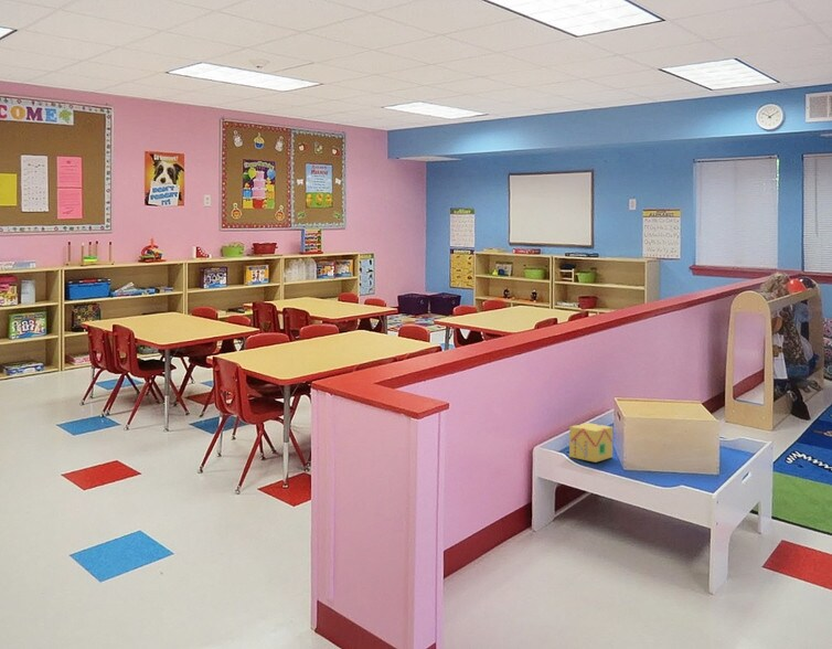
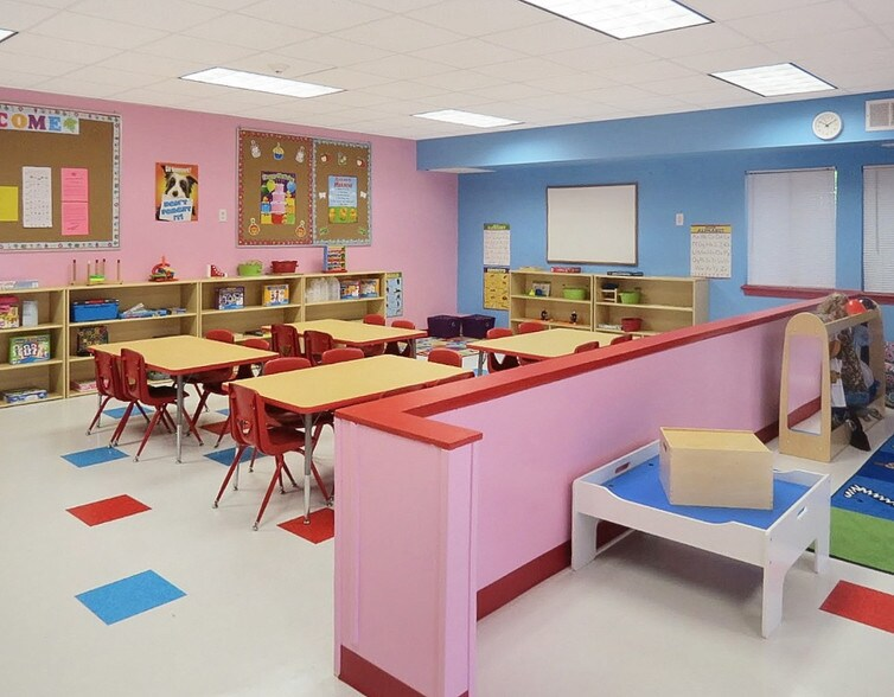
- toy block [568,422,615,464]
